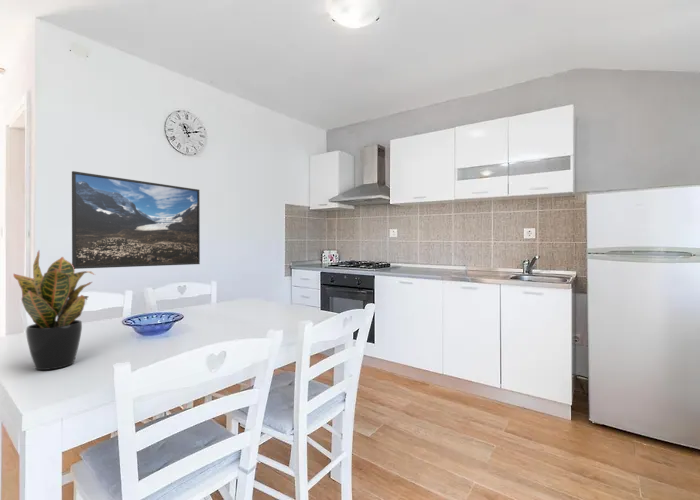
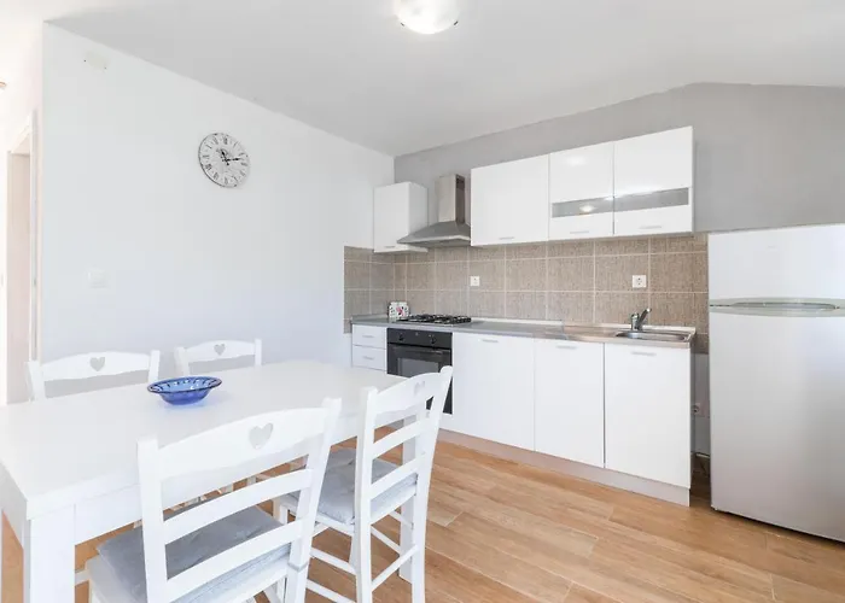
- potted plant [12,250,96,371]
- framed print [71,170,201,270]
